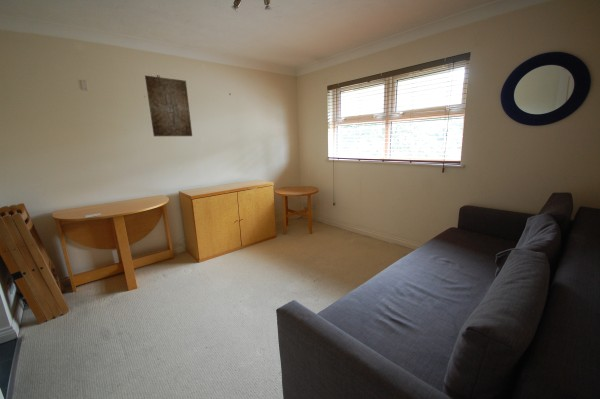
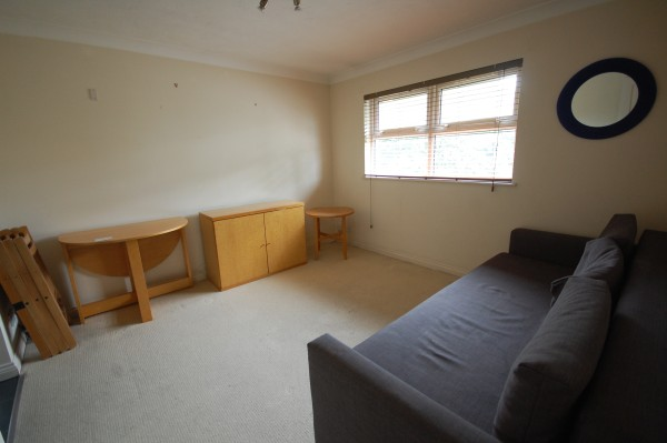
- wall art [144,74,193,137]
